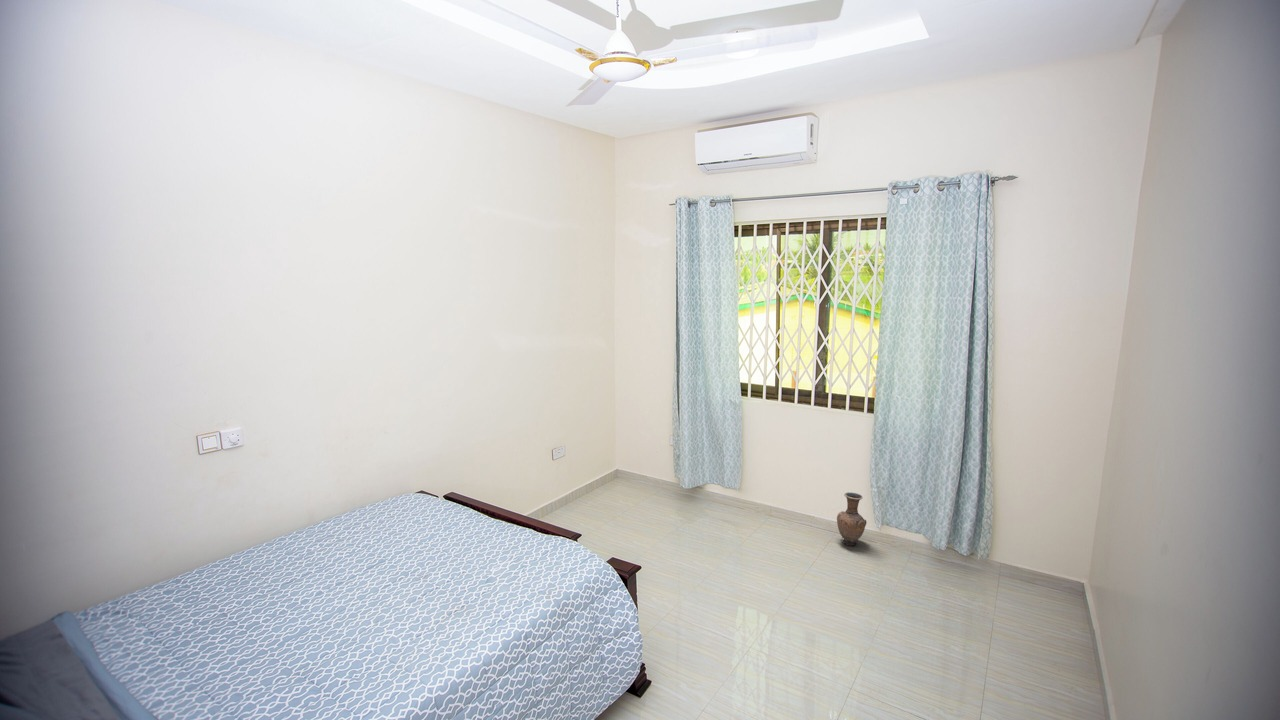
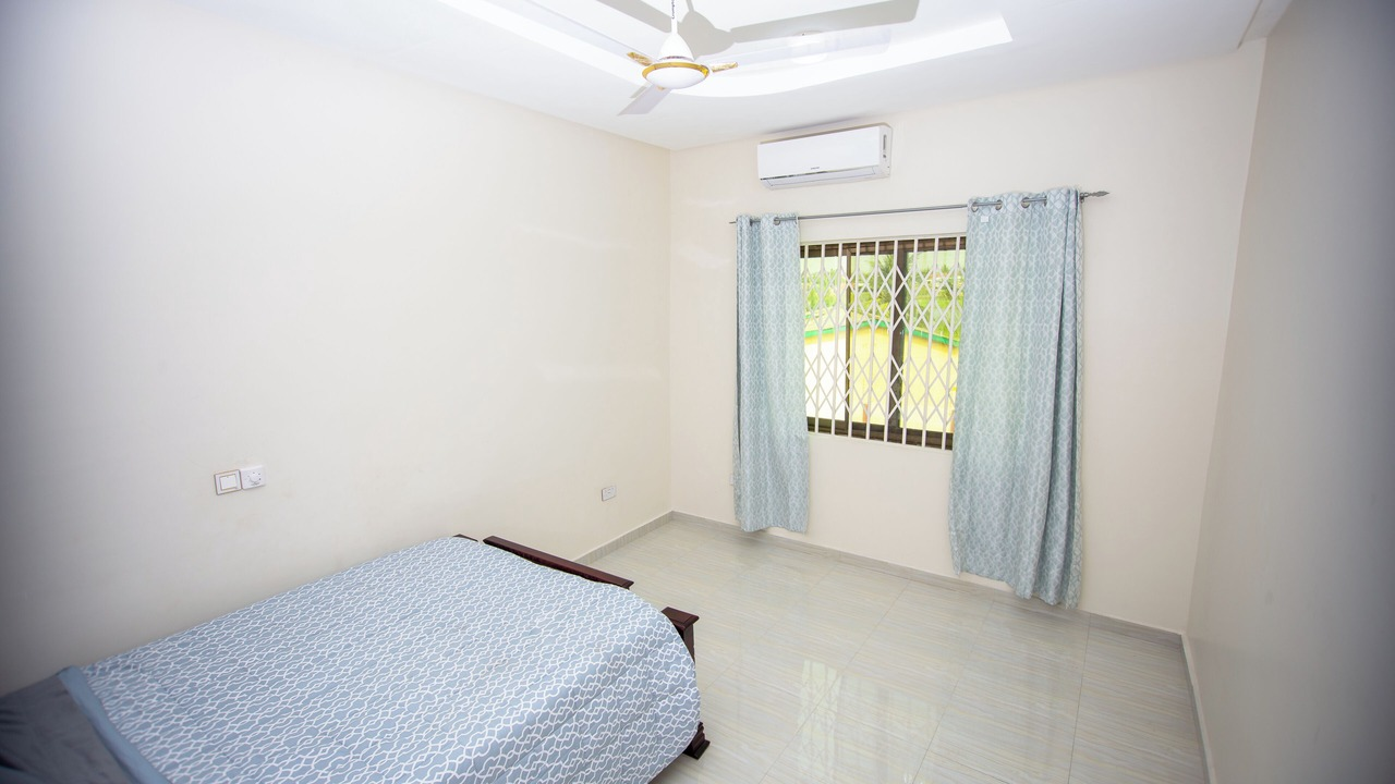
- vase [836,491,867,547]
